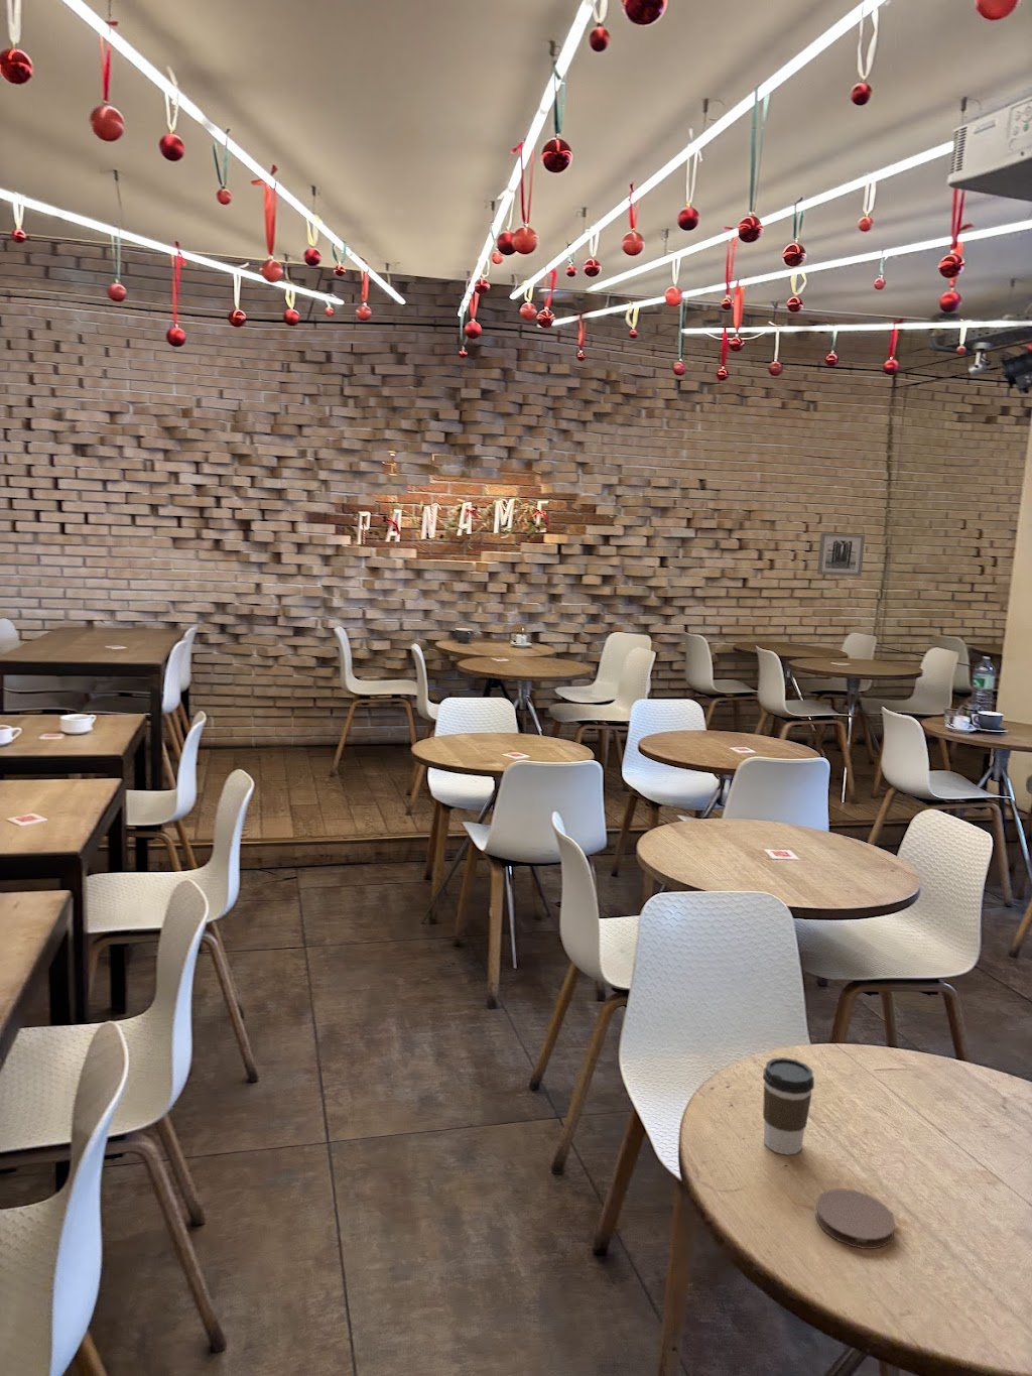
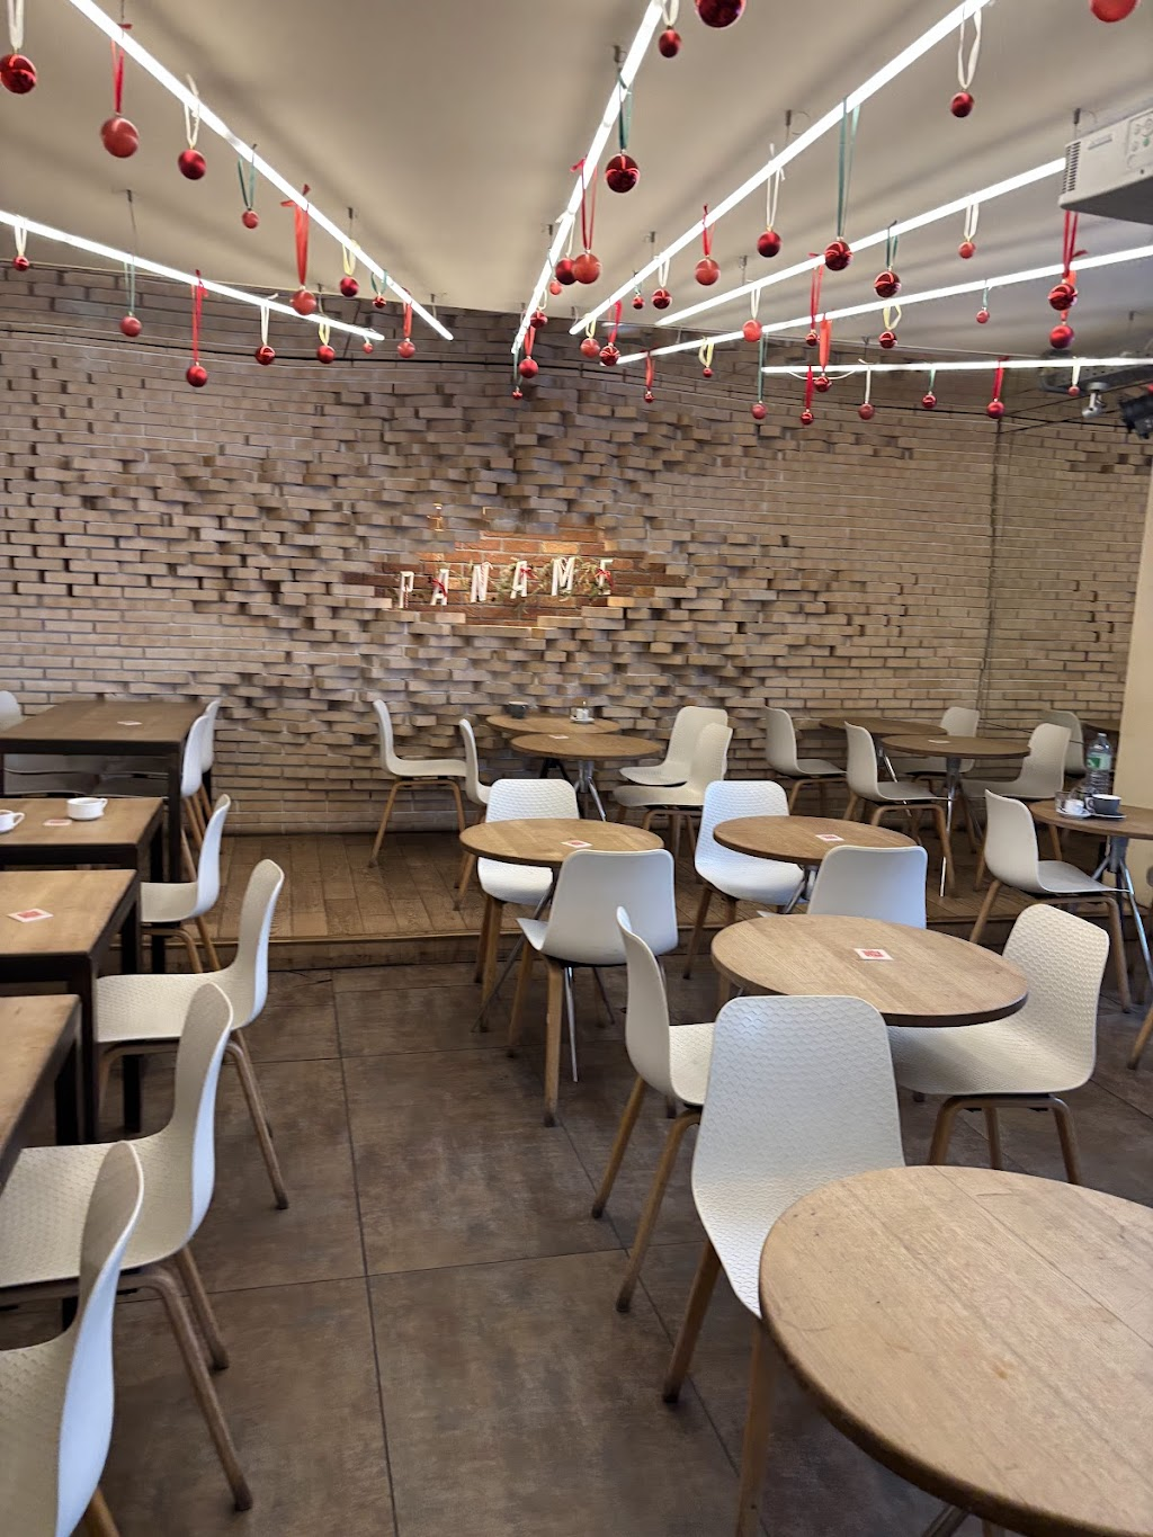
- coaster [814,1187,895,1250]
- wall art [816,532,866,578]
- coffee cup [762,1056,815,1155]
